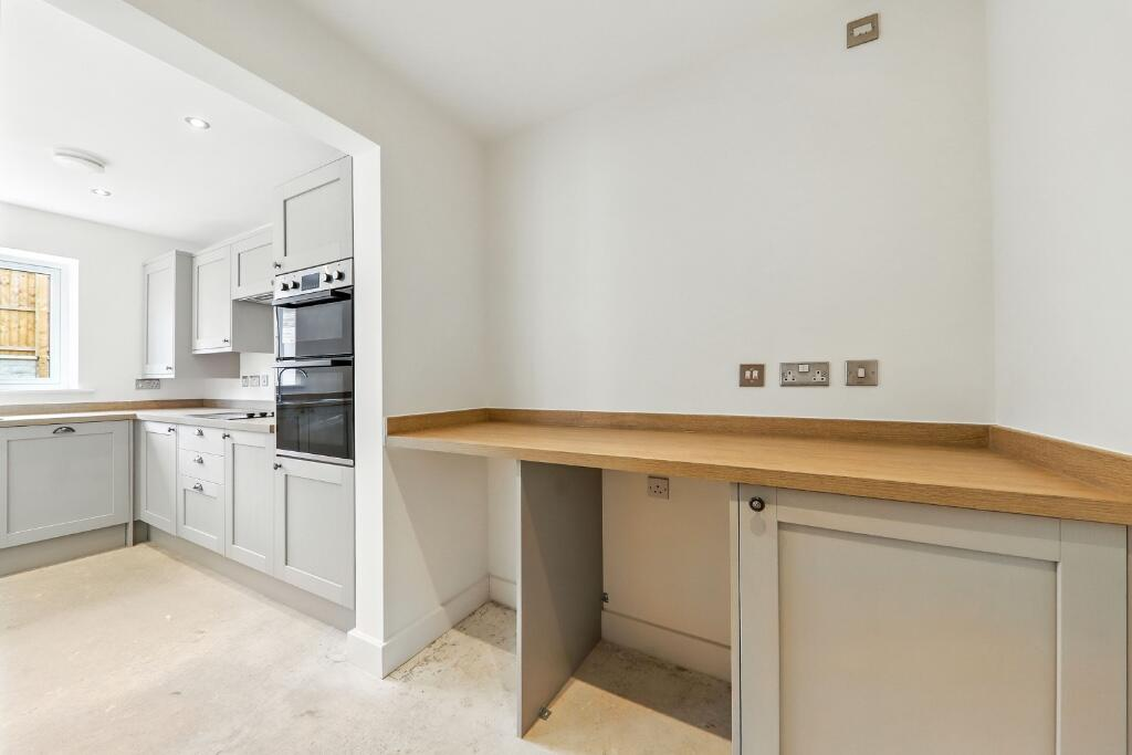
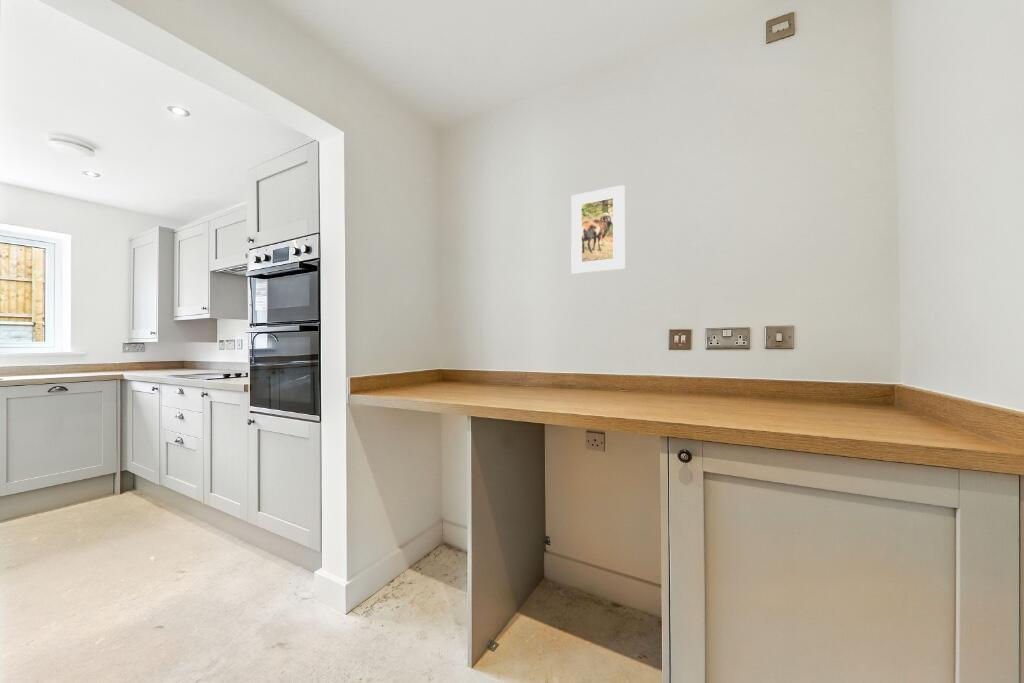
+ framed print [570,184,626,275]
